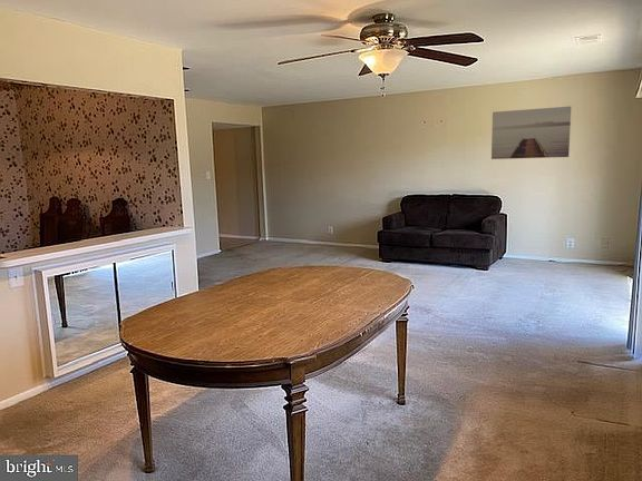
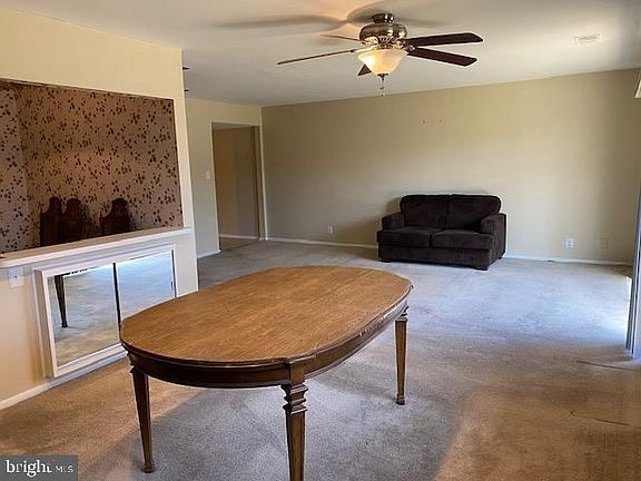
- wall art [490,106,572,160]
